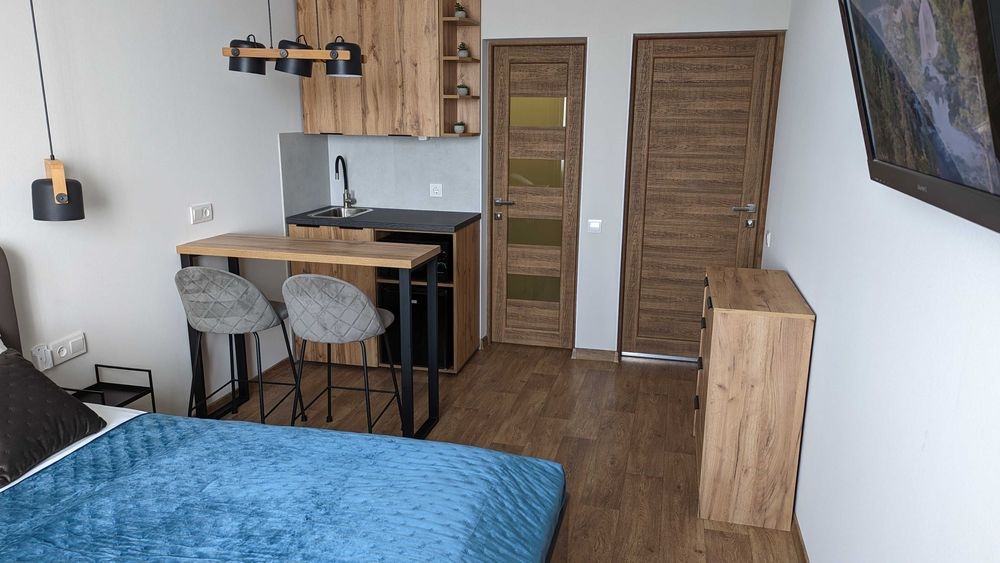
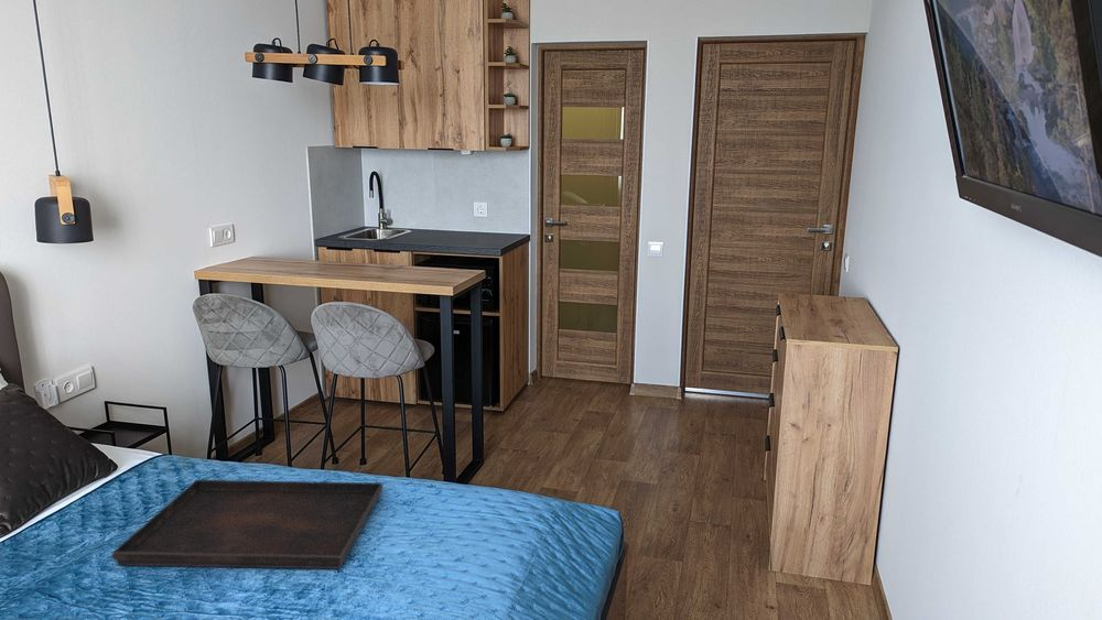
+ serving tray [110,479,385,570]
